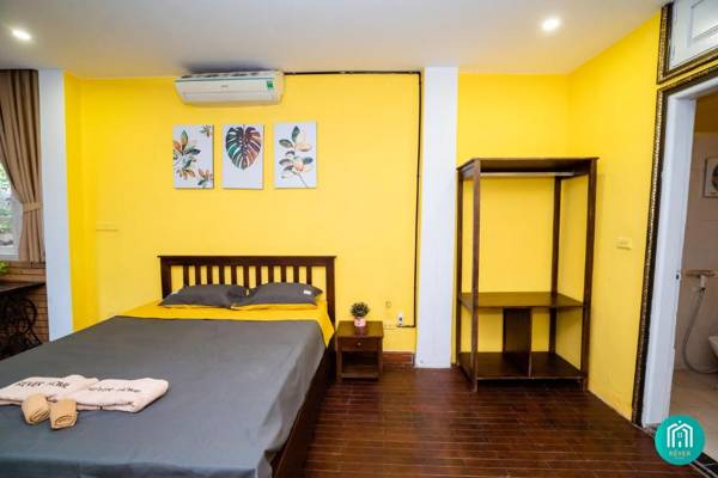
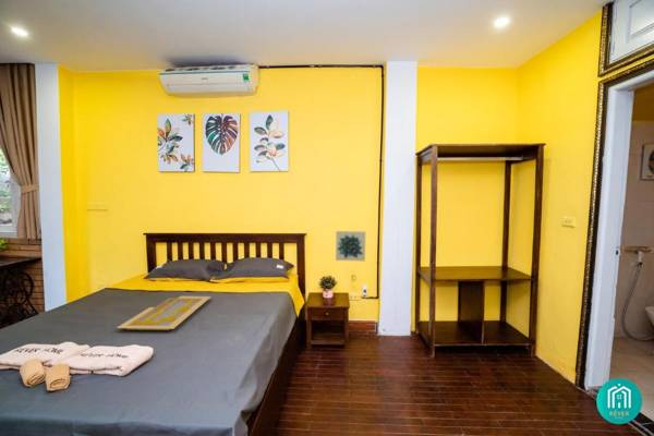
+ serving tray [116,295,211,331]
+ wall art [335,230,366,262]
